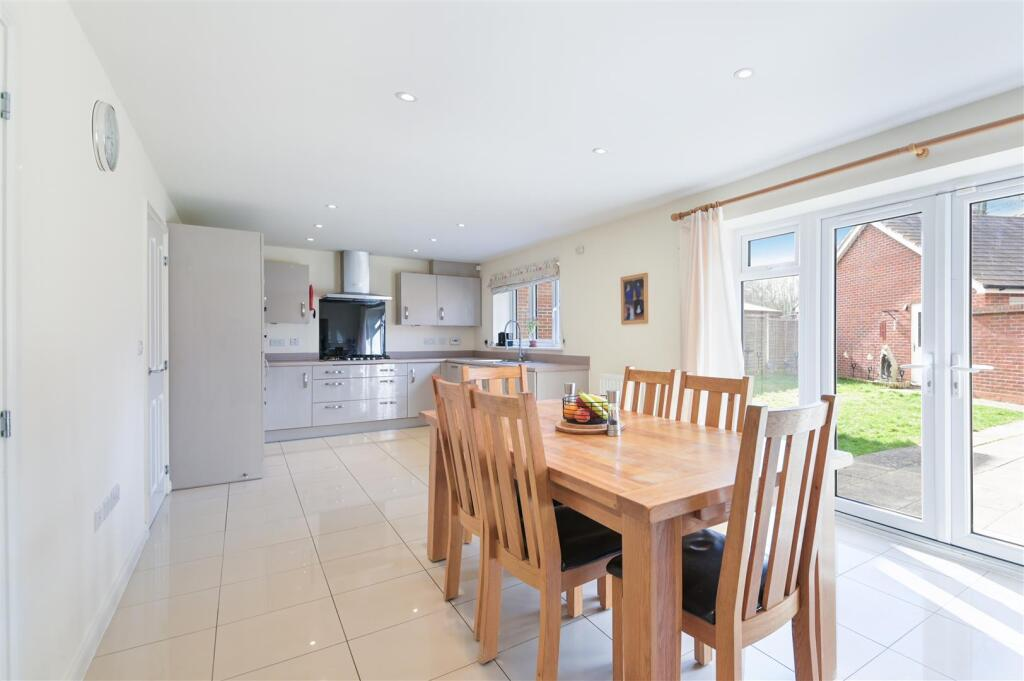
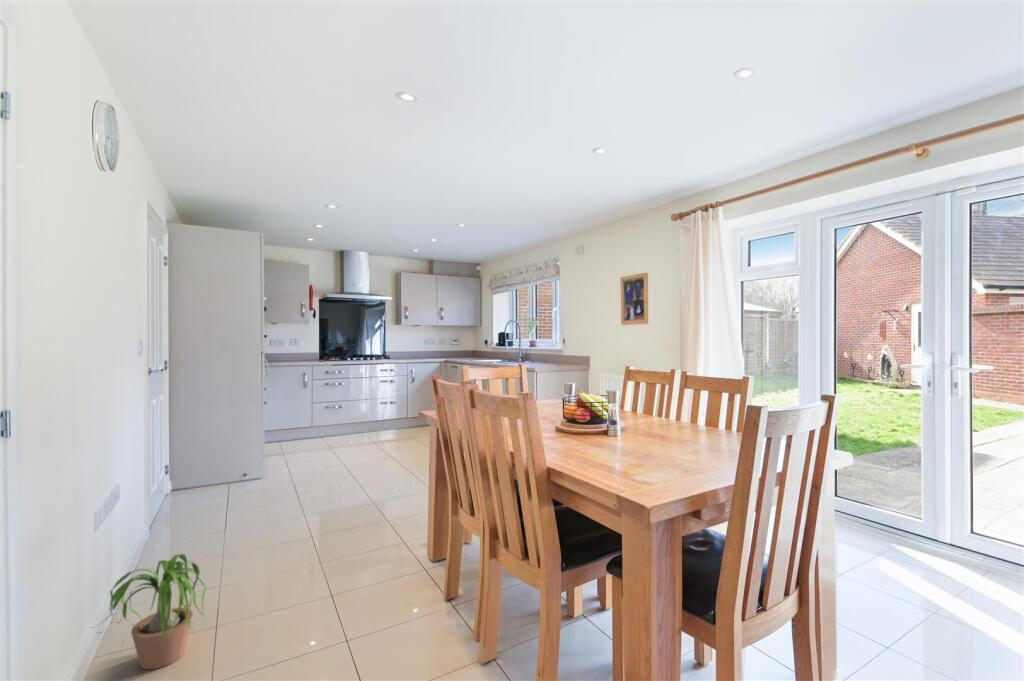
+ potted plant [88,553,208,670]
